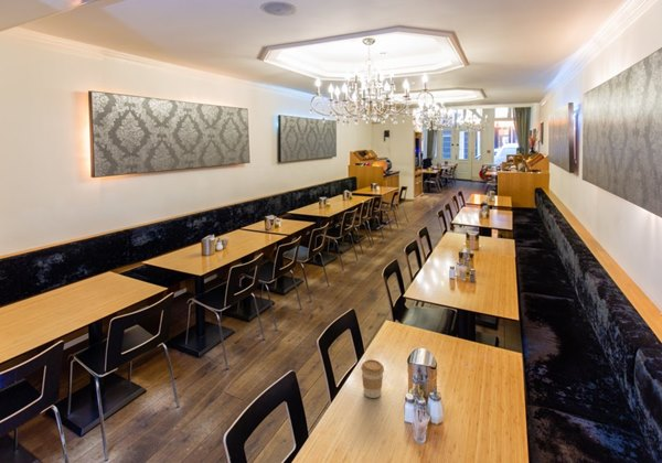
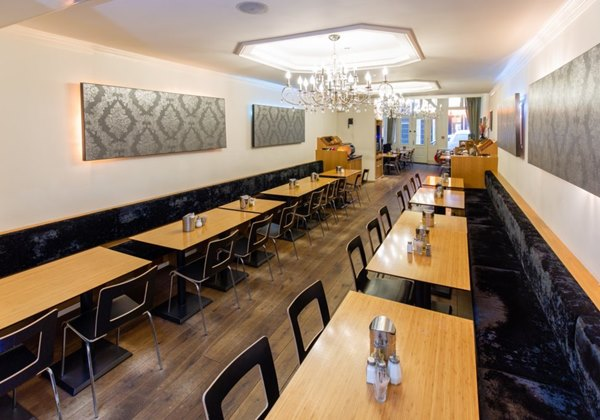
- coffee cup [360,358,385,399]
